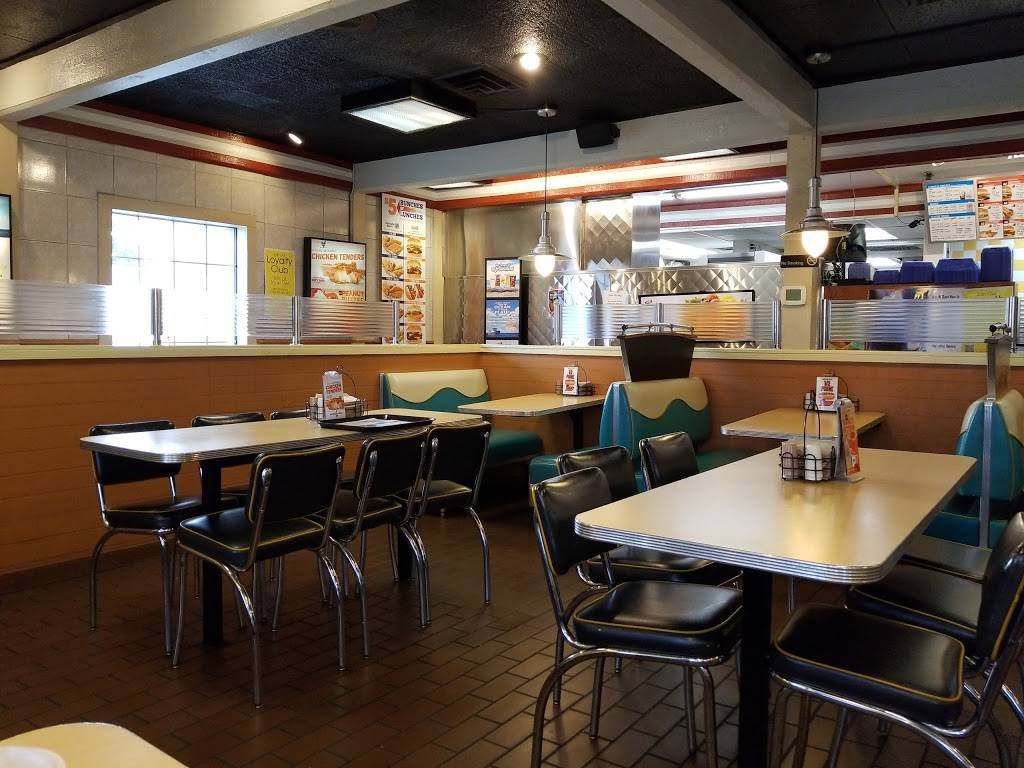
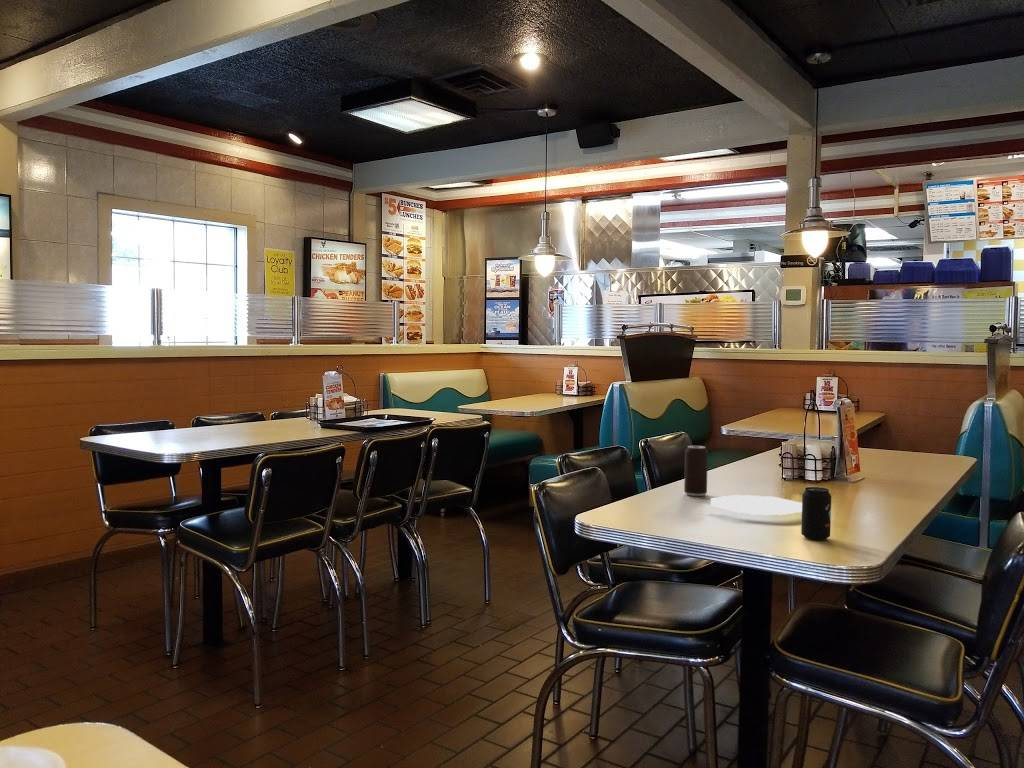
+ beverage can [683,445,709,497]
+ plate [710,493,802,516]
+ beverage can [800,486,832,541]
